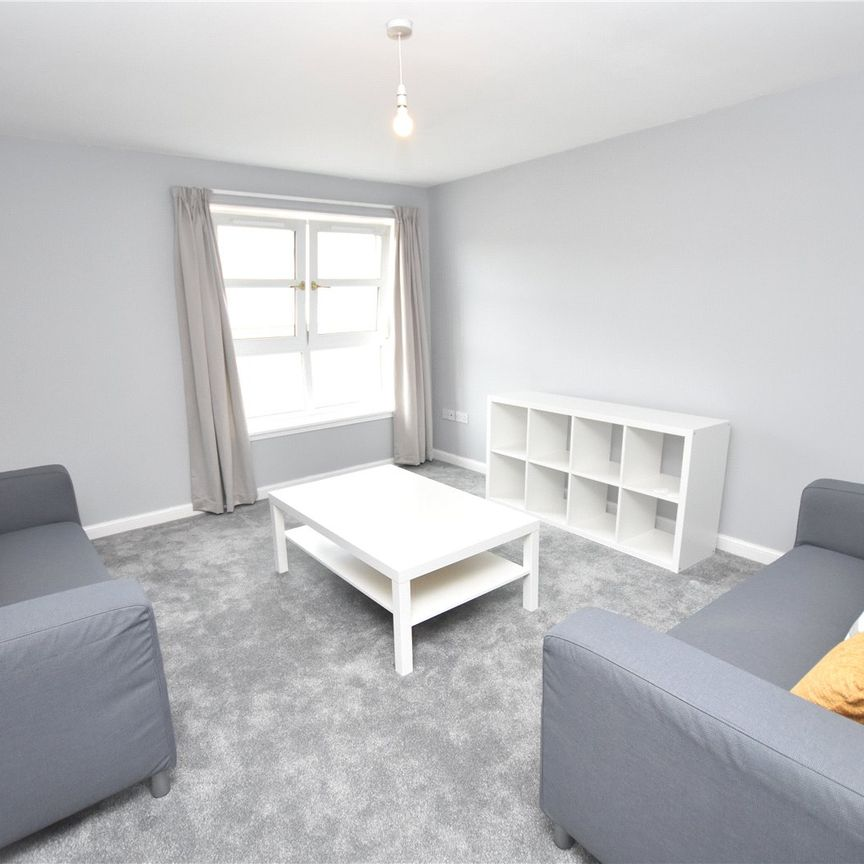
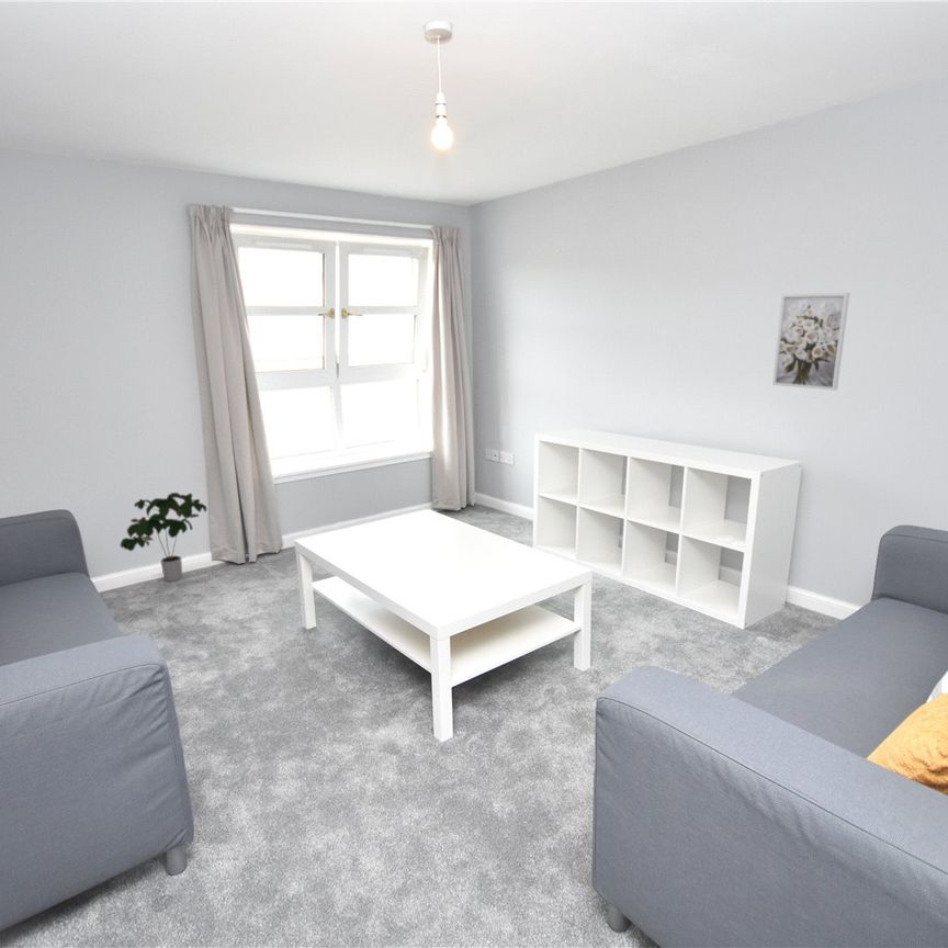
+ wall art [771,292,850,392]
+ potted plant [120,492,207,583]
